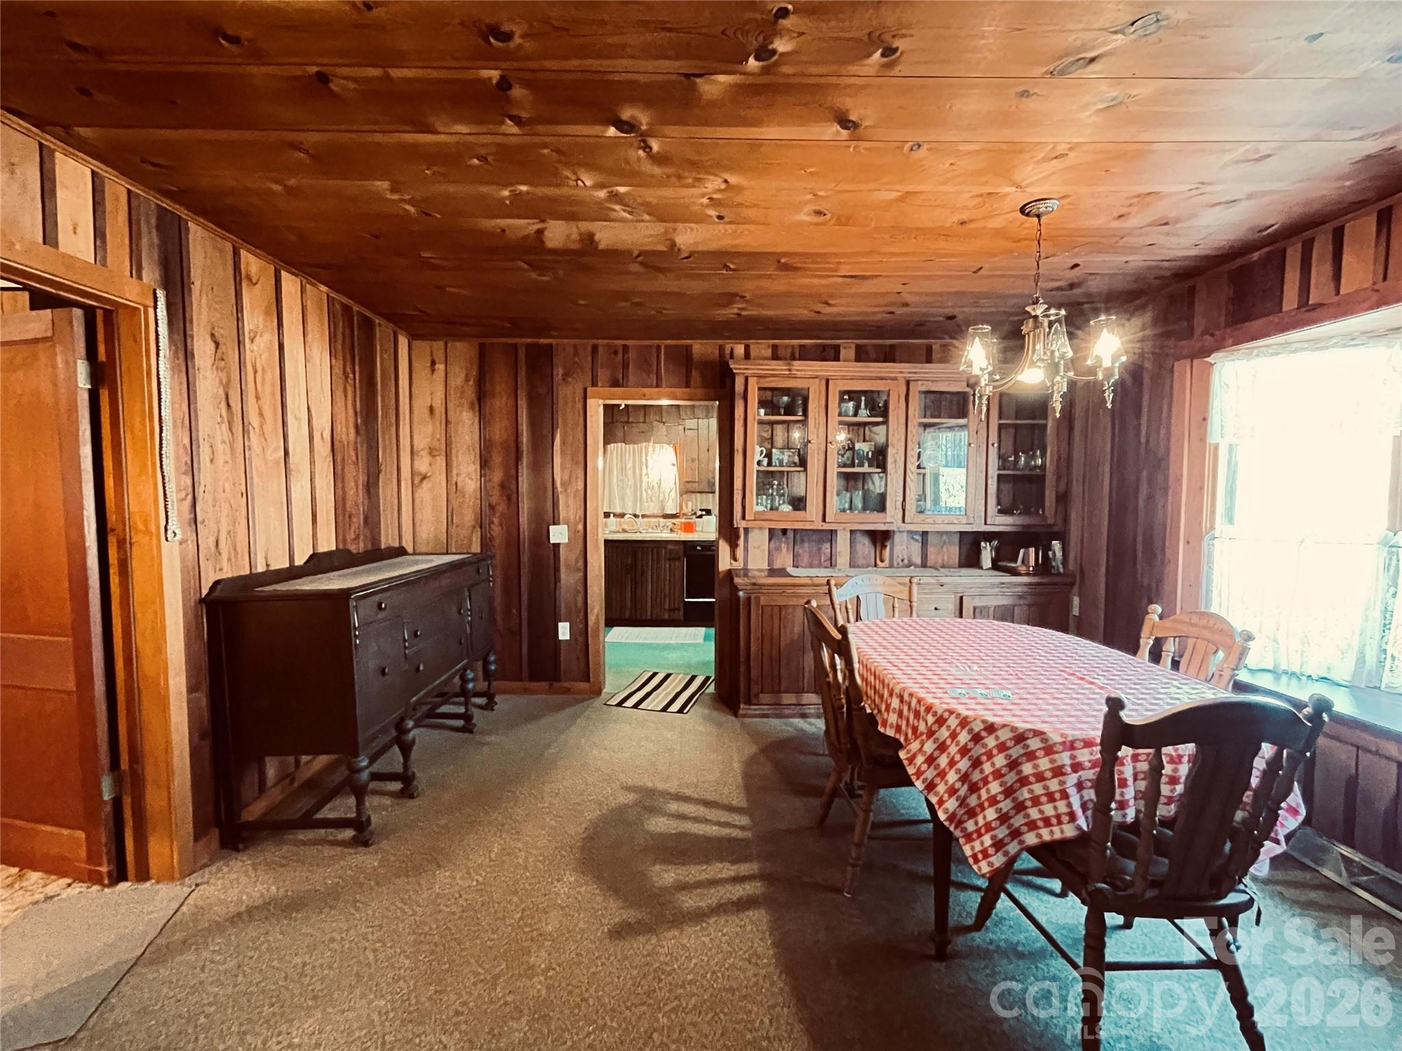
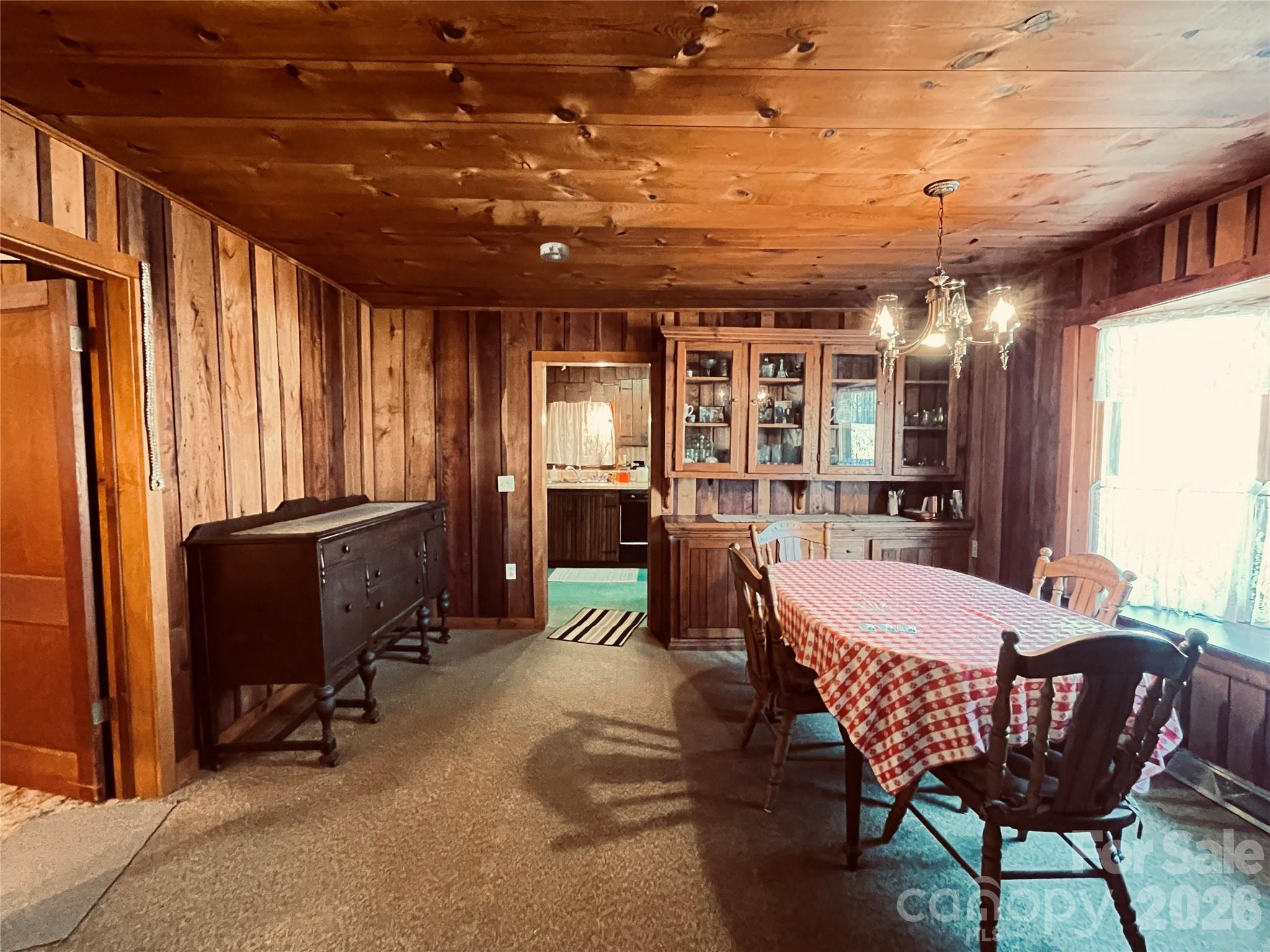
+ smoke detector [540,242,570,262]
